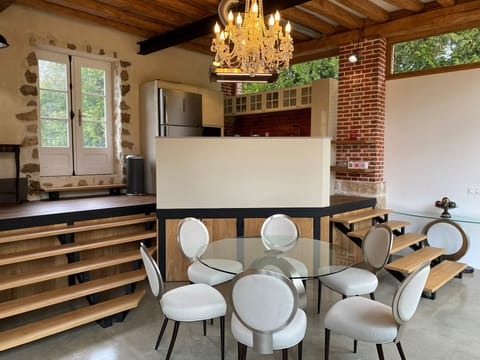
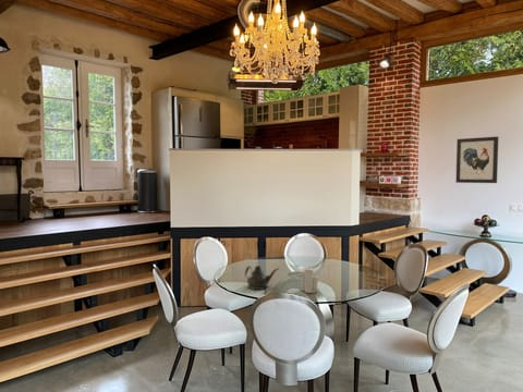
+ teapot [244,265,280,291]
+ candle [300,265,319,294]
+ wall art [455,135,500,184]
